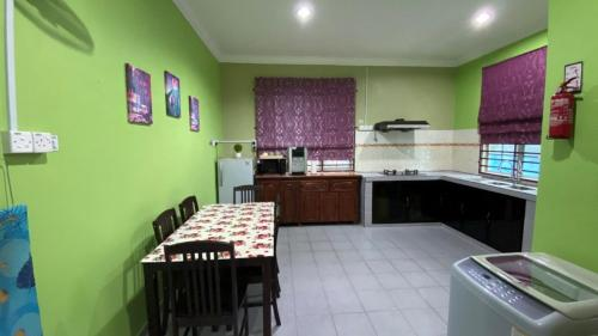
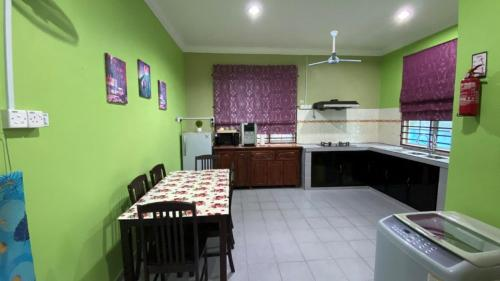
+ ceiling fan [307,30,362,67]
